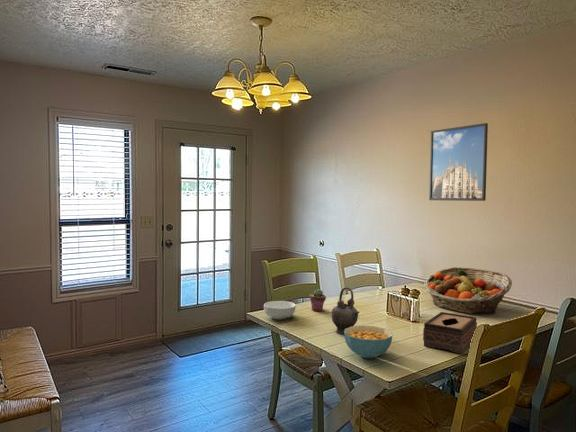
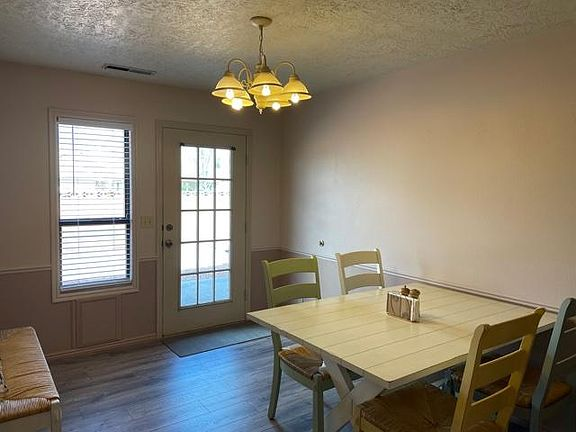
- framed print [428,122,489,202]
- fruit basket [423,266,513,315]
- cereal bowl [343,325,393,359]
- tissue box [422,311,478,355]
- cereal bowl [263,300,297,320]
- teapot [331,286,361,336]
- potted succulent [309,288,327,312]
